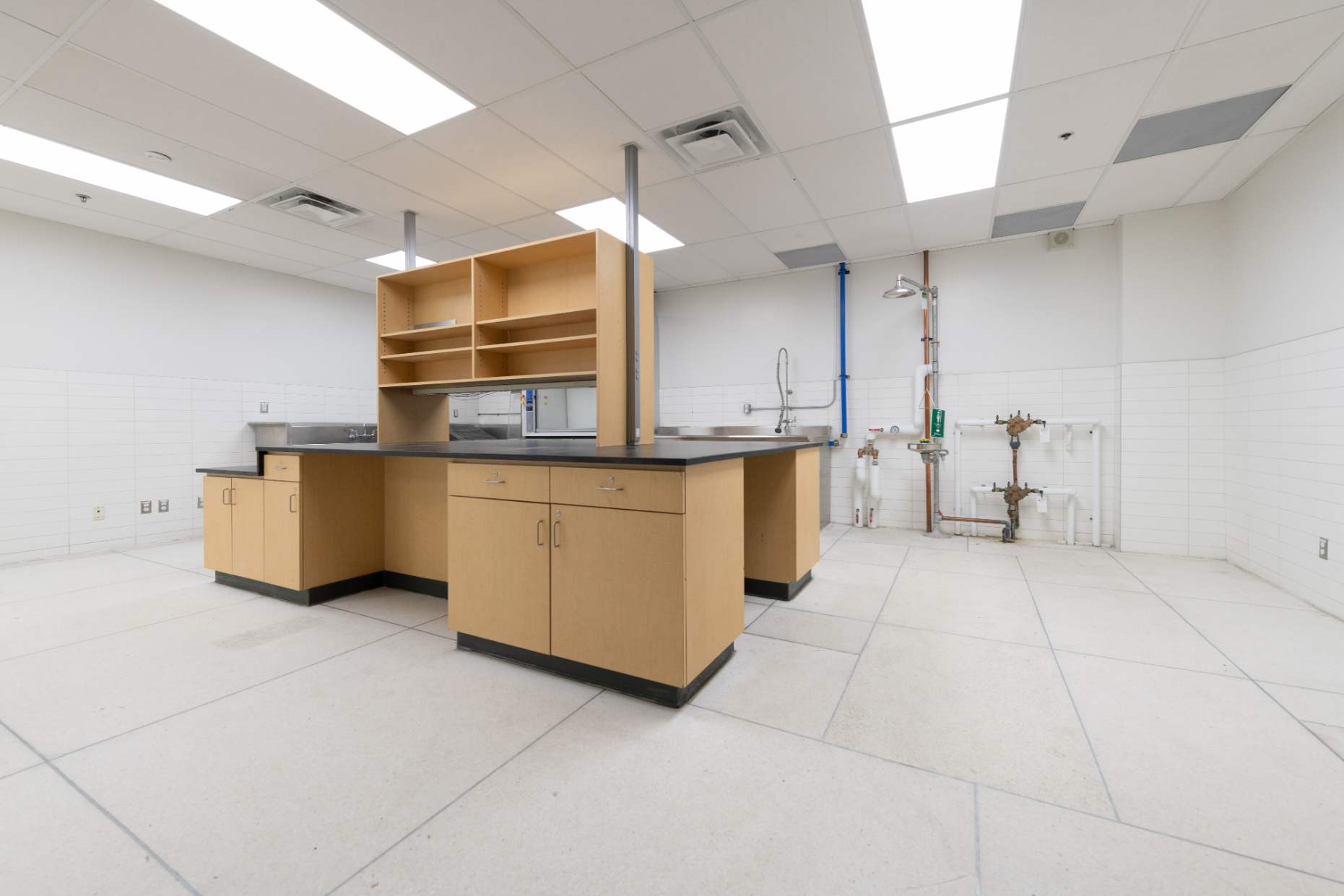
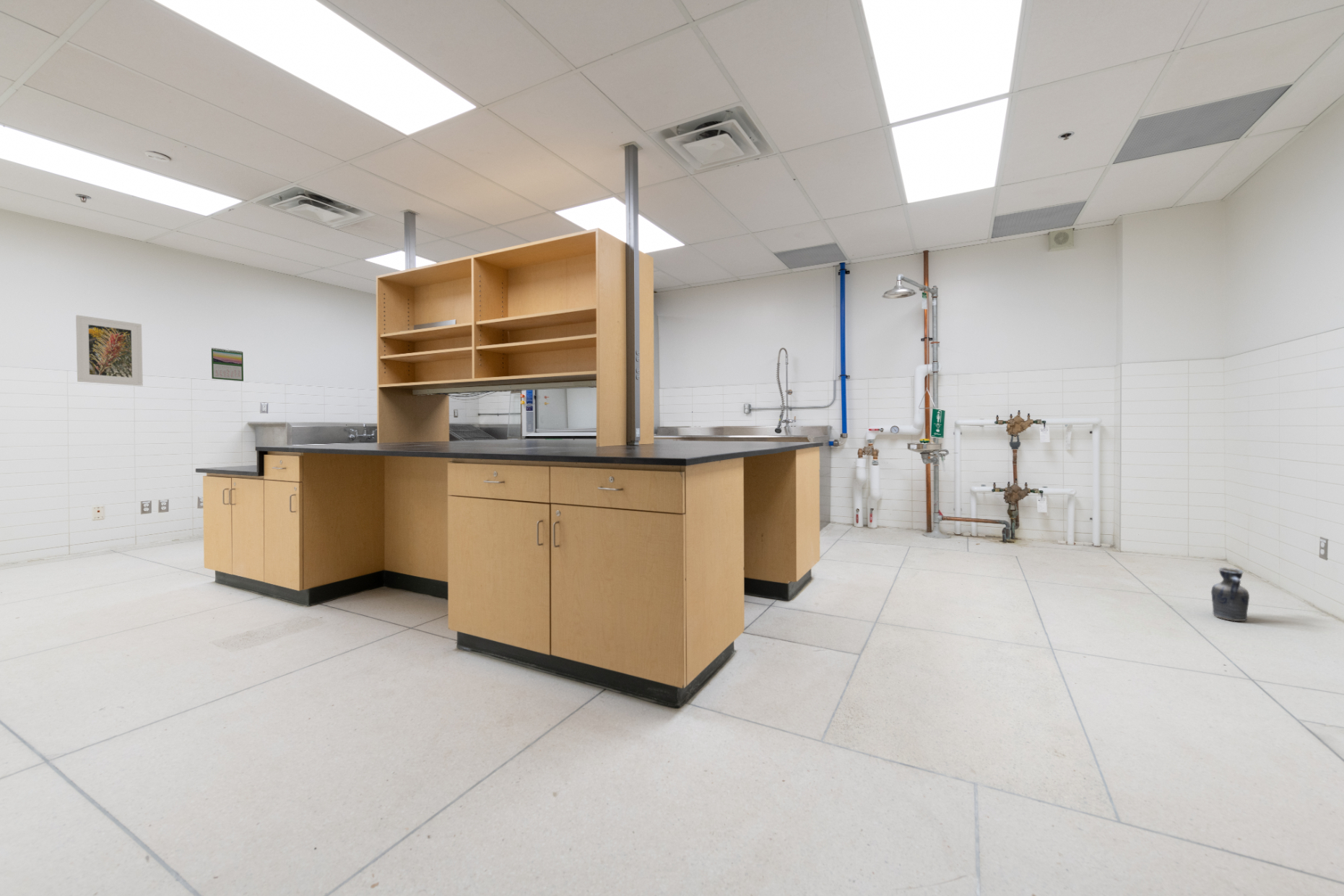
+ ceramic jug [1210,567,1250,622]
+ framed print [75,314,144,386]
+ calendar [211,347,244,382]
